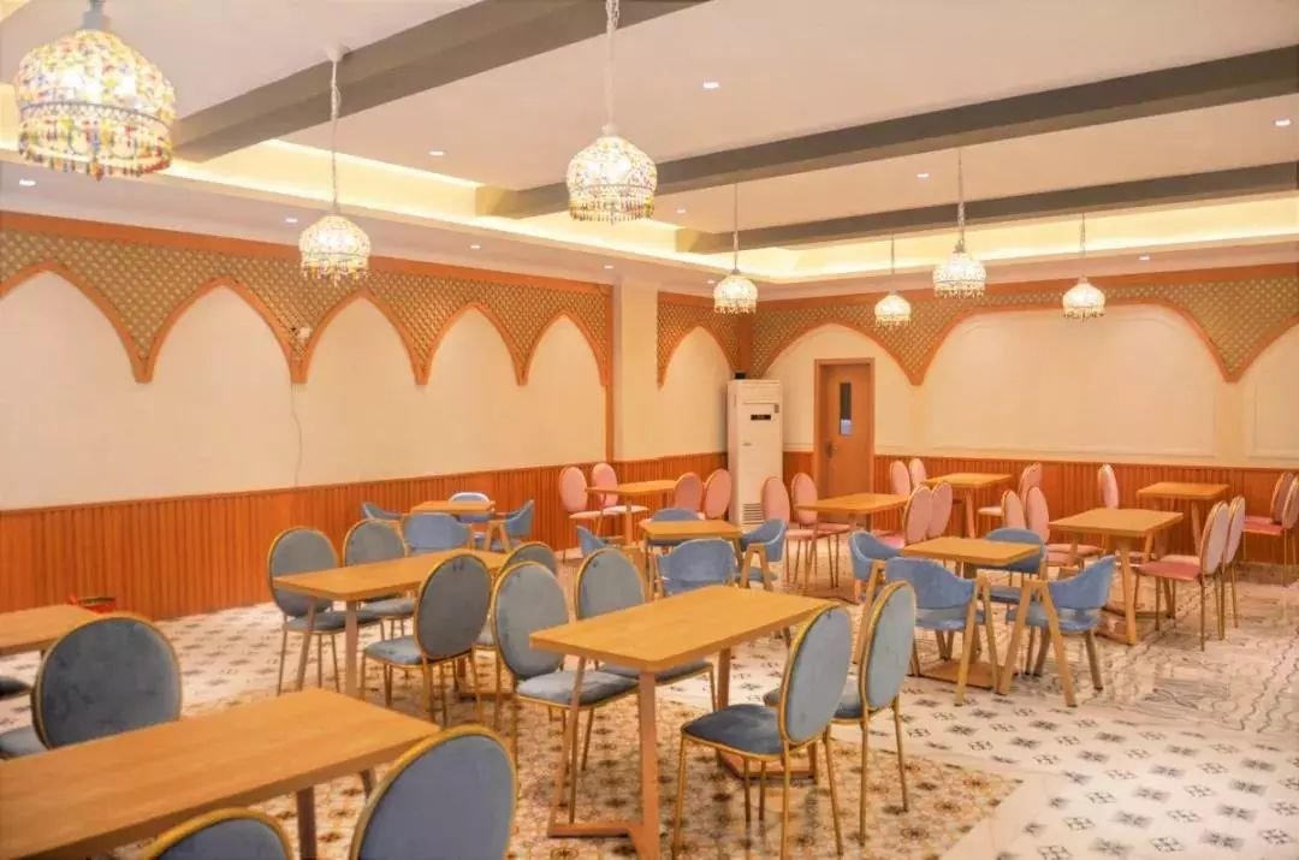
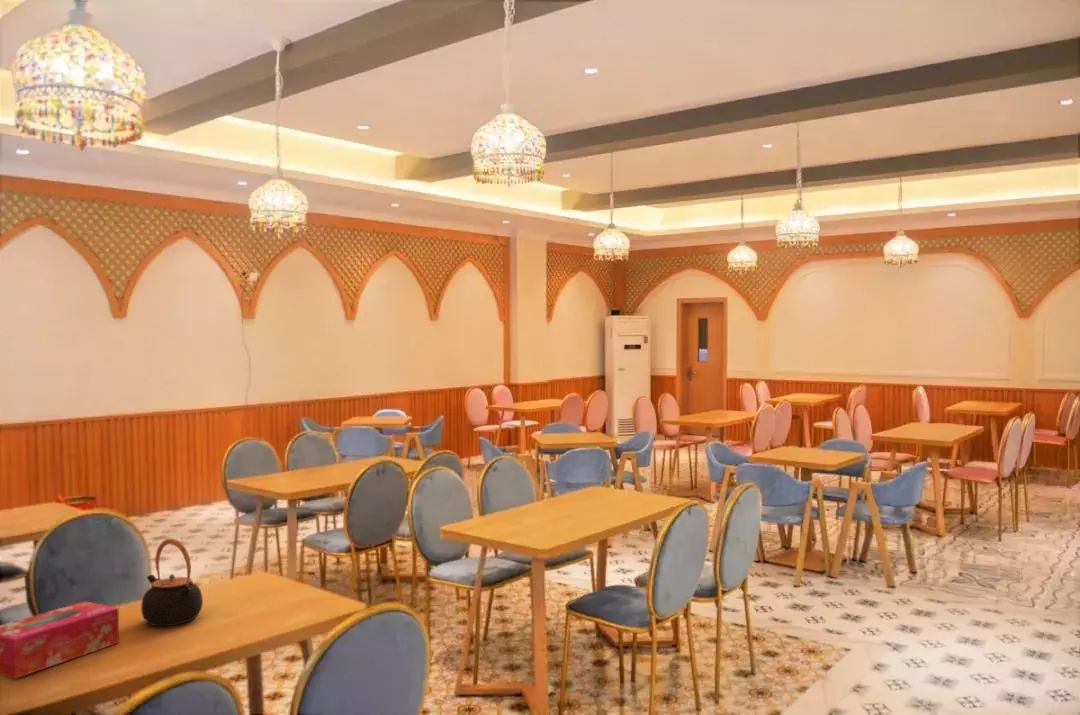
+ teapot [140,537,204,627]
+ tissue box [0,600,120,680]
